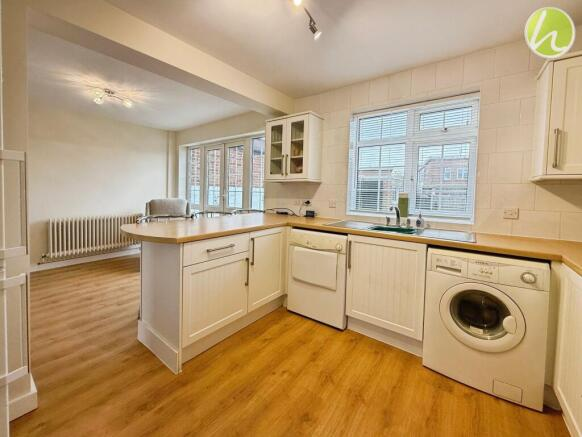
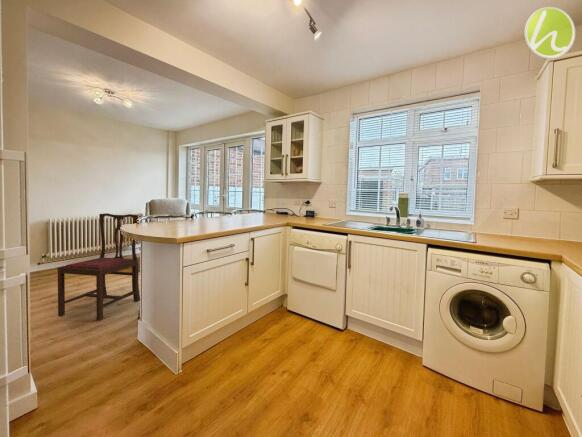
+ dining chair [57,212,141,321]
